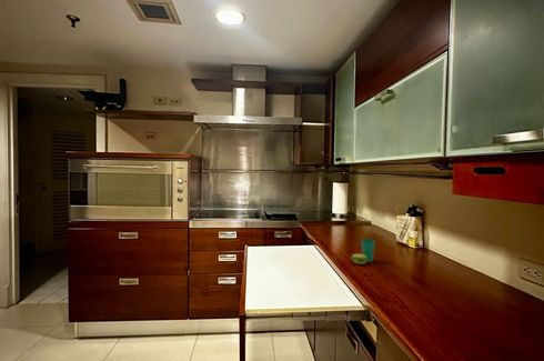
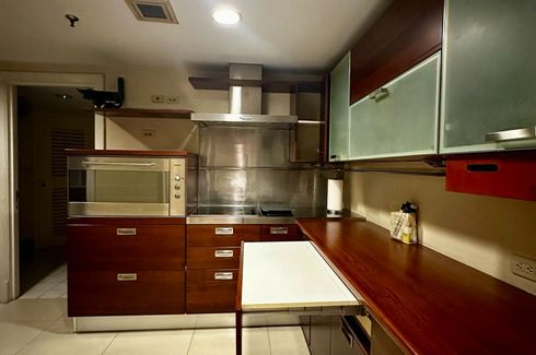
- cup [351,238,376,264]
